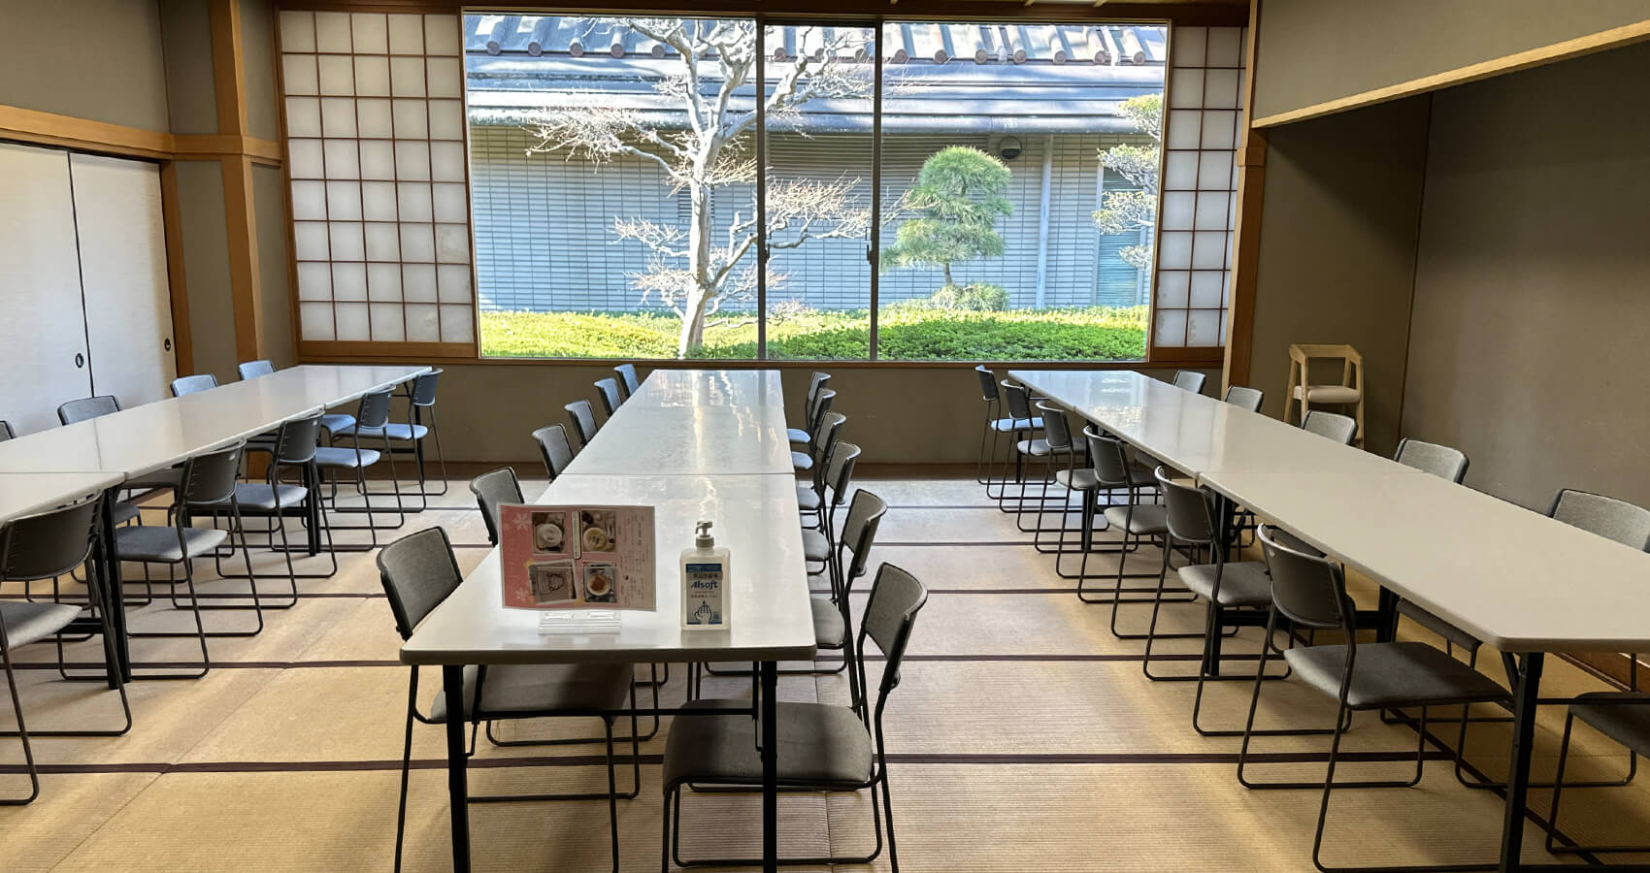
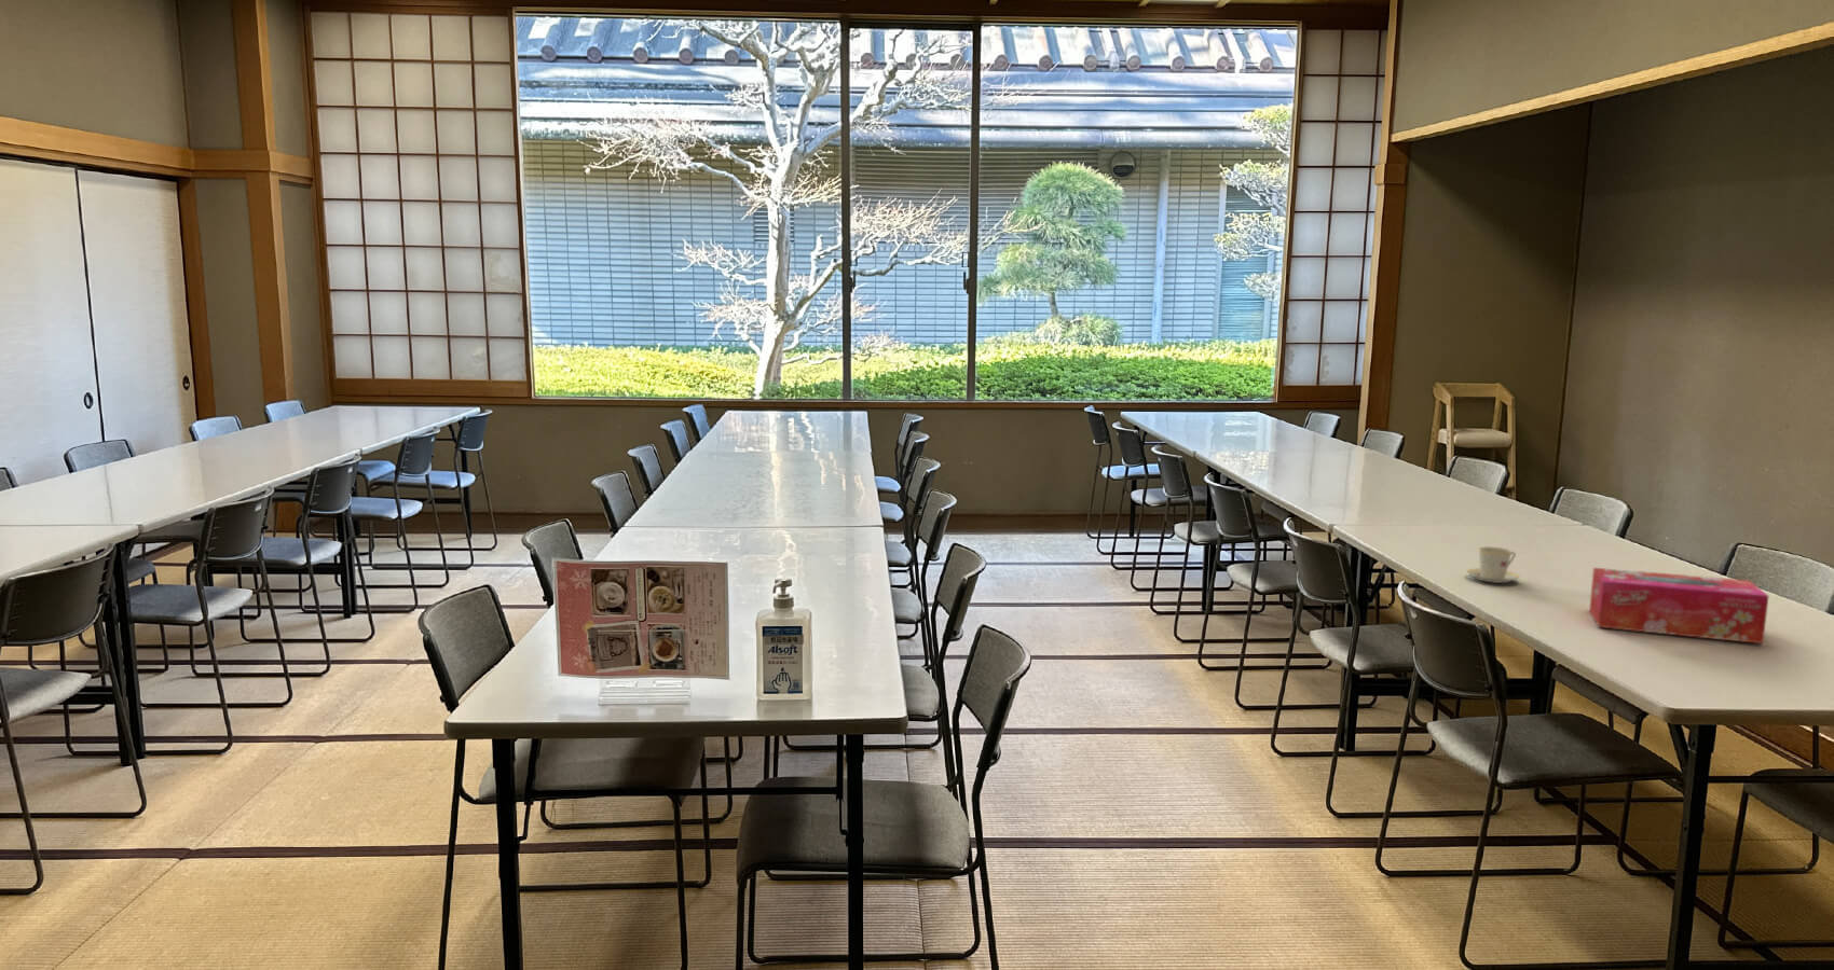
+ tissue box [1588,567,1770,645]
+ teacup [1465,546,1521,584]
